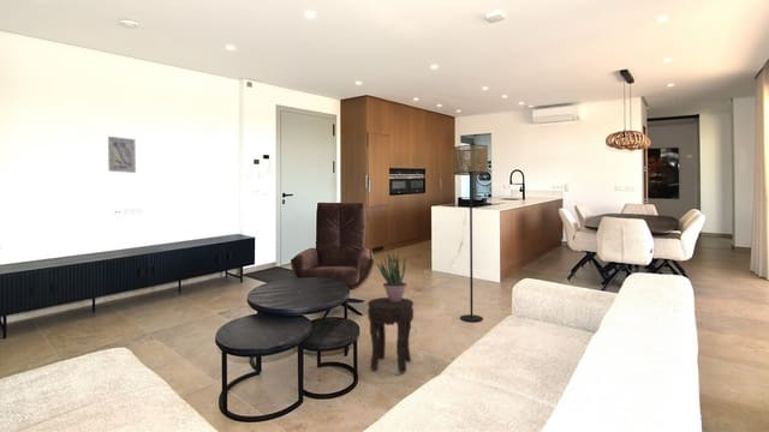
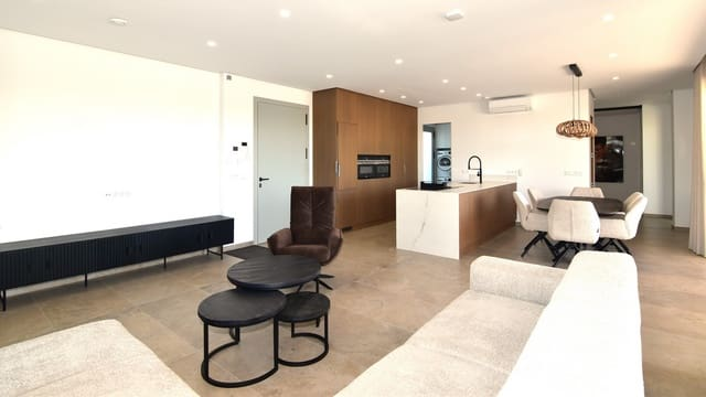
- potted plant [376,251,407,301]
- side table [366,296,415,374]
- wall art [107,136,137,174]
- floor lamp [453,144,489,323]
